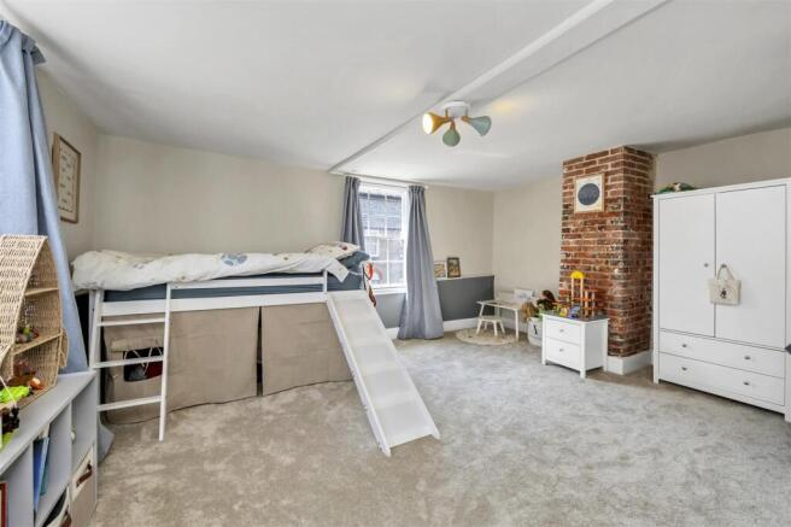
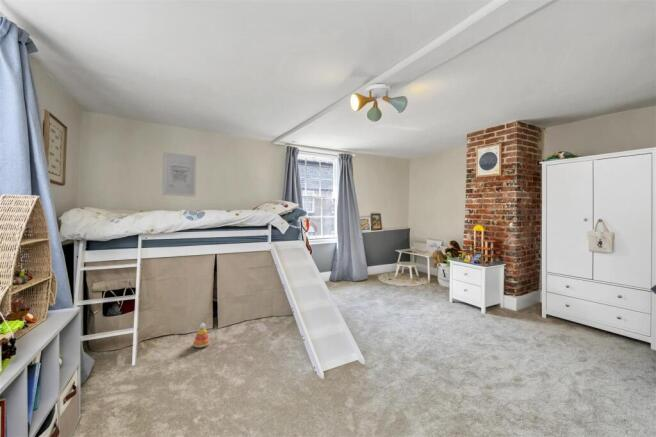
+ stacking toy [192,322,211,348]
+ wall art [161,151,197,198]
